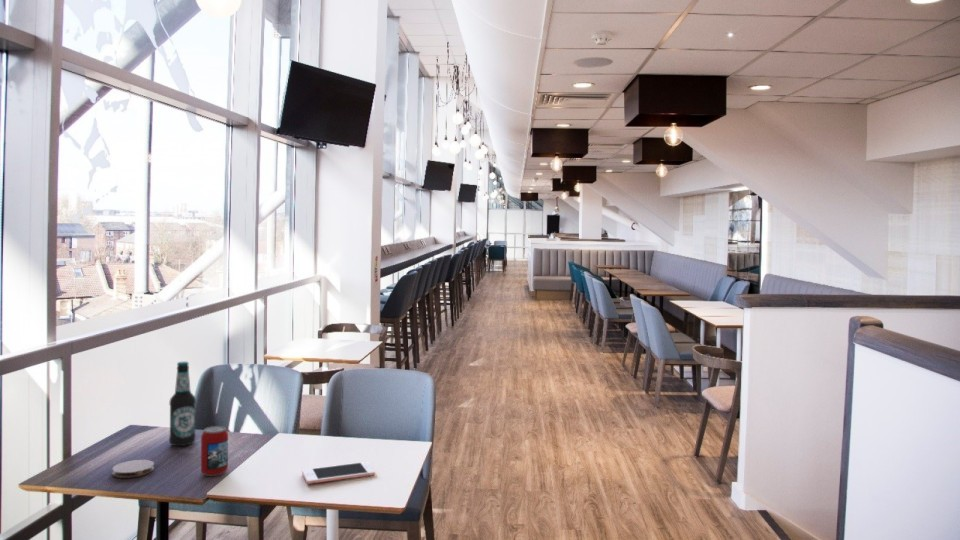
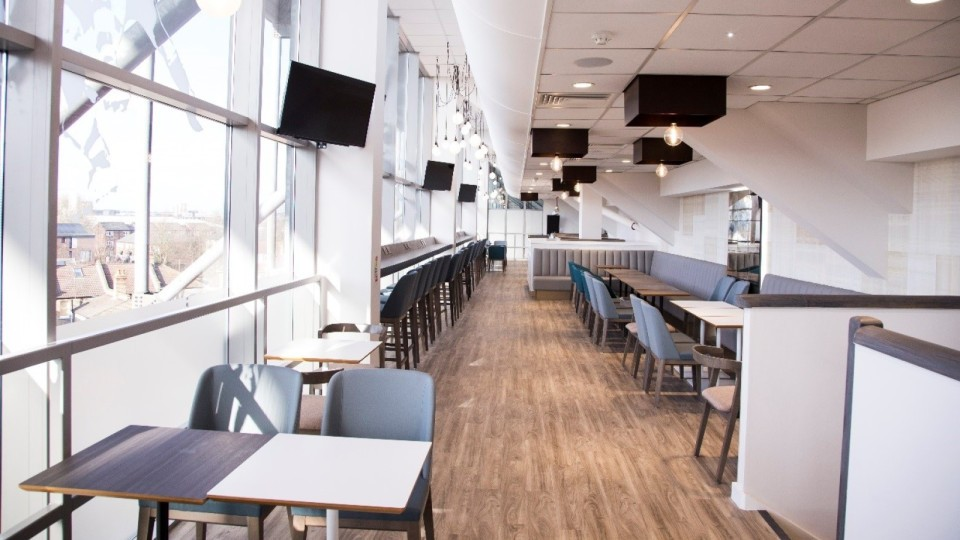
- bottle [168,360,197,447]
- coaster [111,459,155,479]
- beverage can [200,425,229,477]
- cell phone [301,461,376,485]
